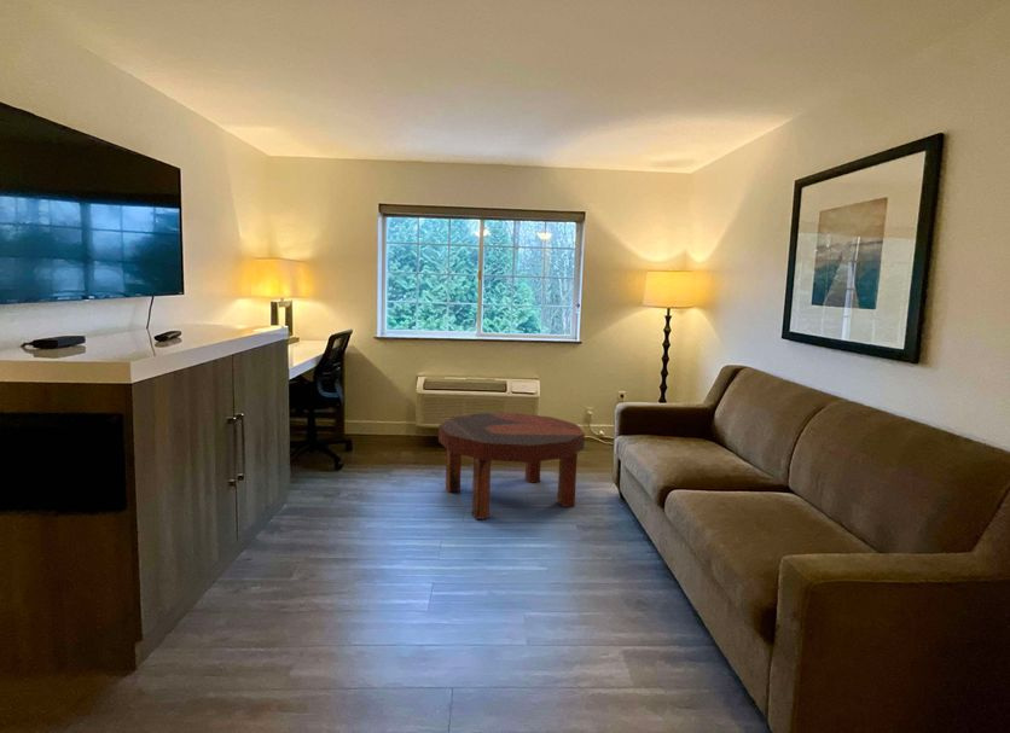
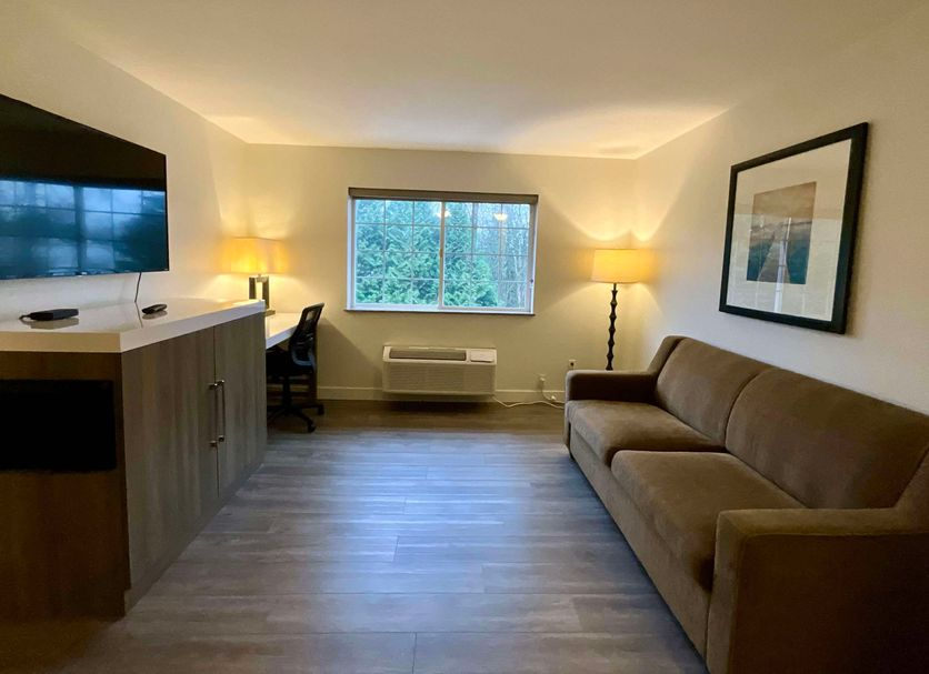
- coffee table [437,412,586,520]
